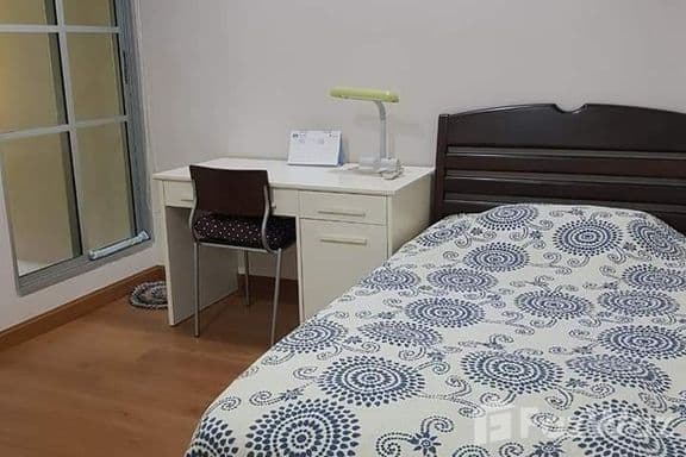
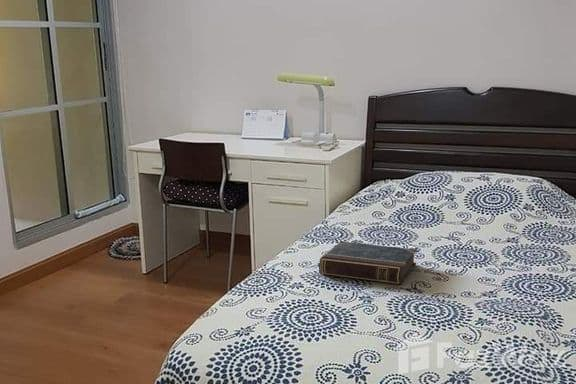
+ book [318,240,418,285]
